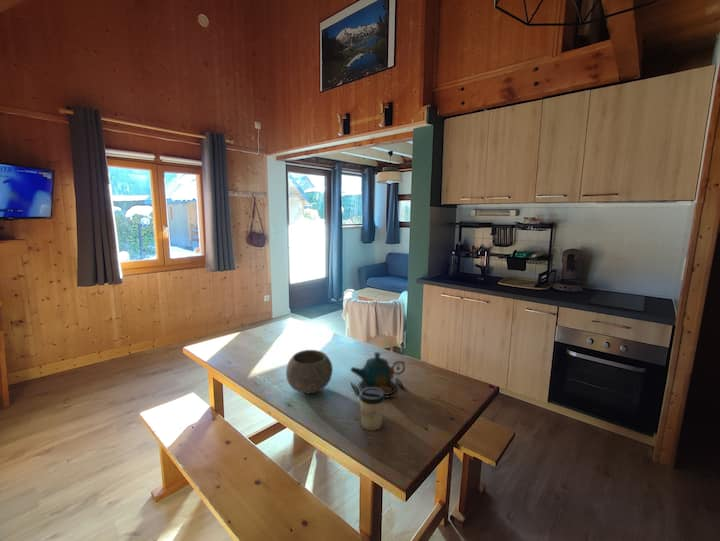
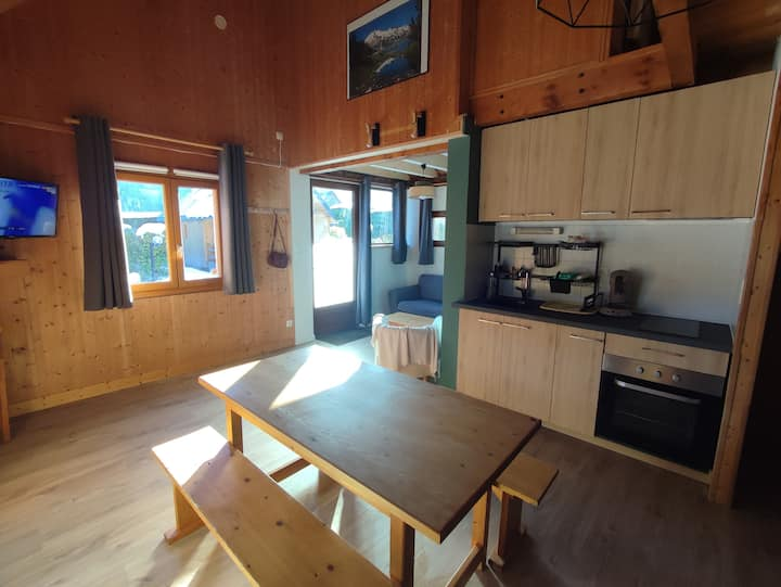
- teapot [350,351,406,399]
- cup [358,388,386,432]
- bowl [285,349,334,394]
